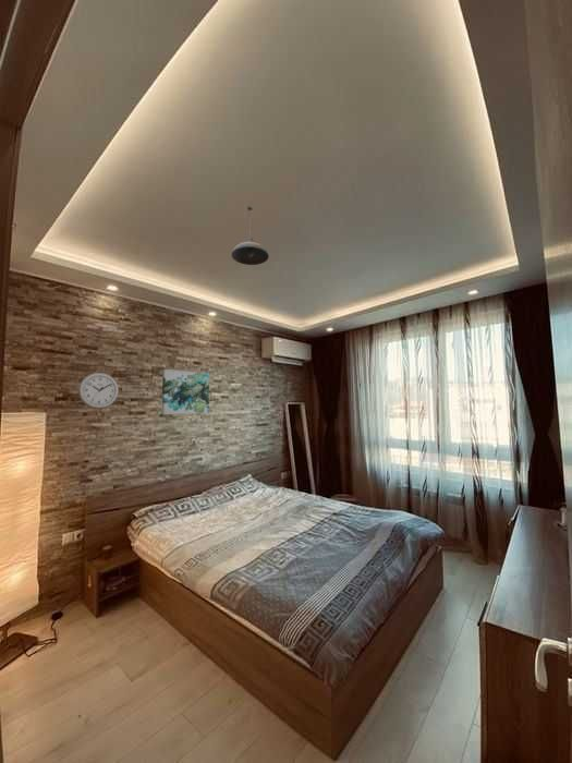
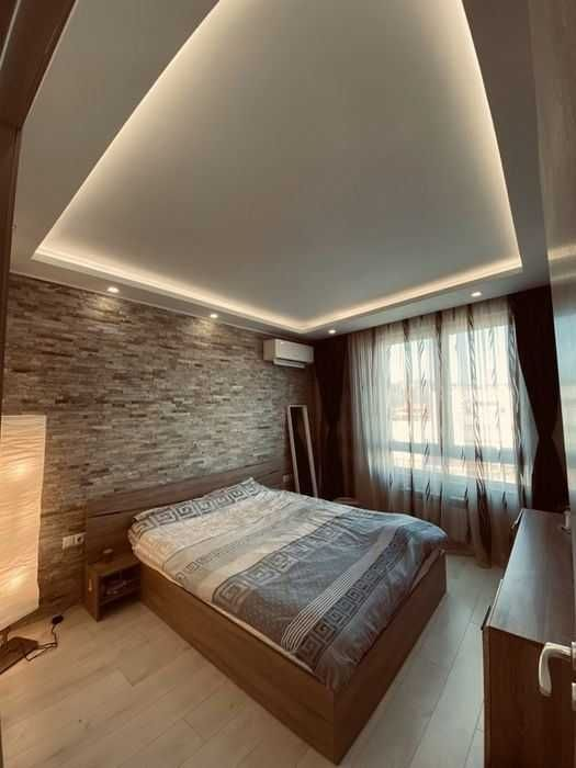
- wall clock [77,372,120,410]
- wall art [161,368,210,415]
- pendant light [231,205,270,266]
